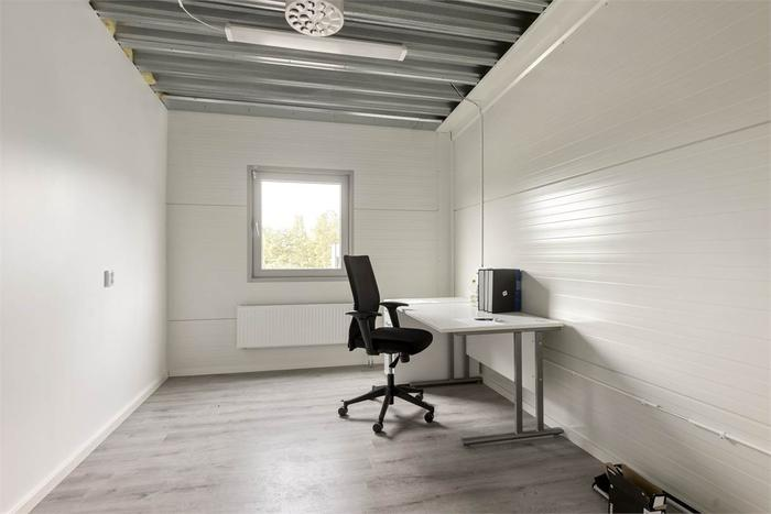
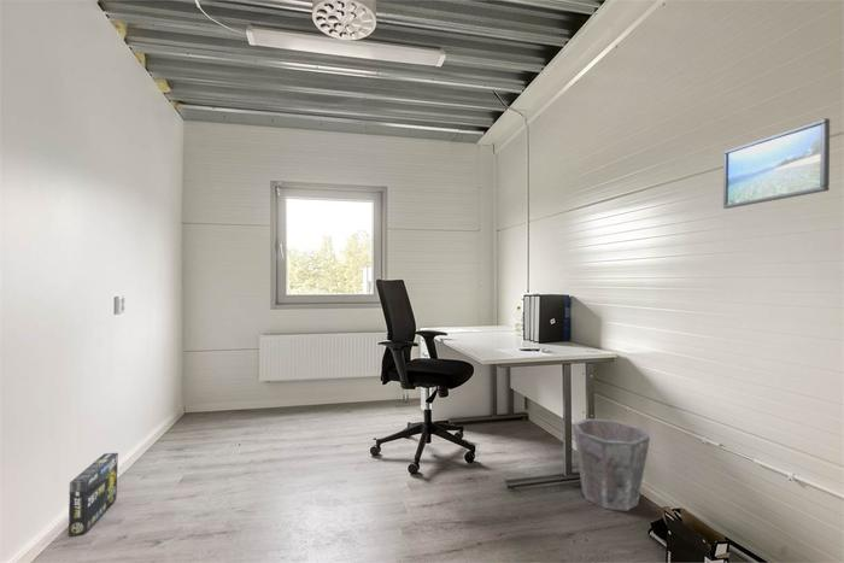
+ box [68,452,119,538]
+ waste bin [572,417,651,512]
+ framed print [722,117,831,210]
